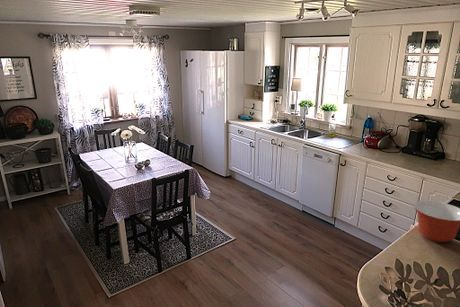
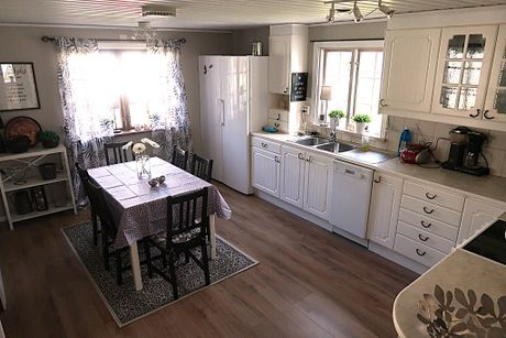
- mixing bowl [413,200,460,243]
